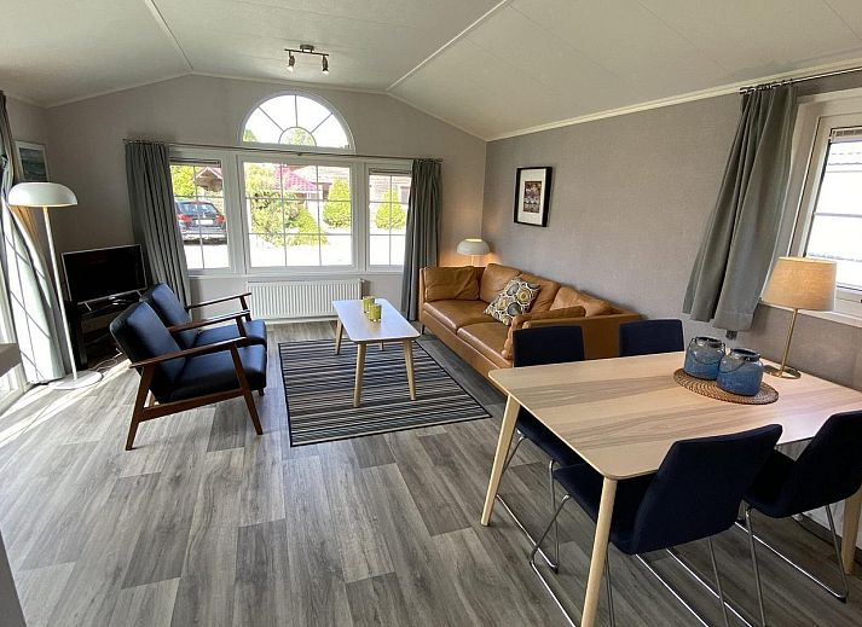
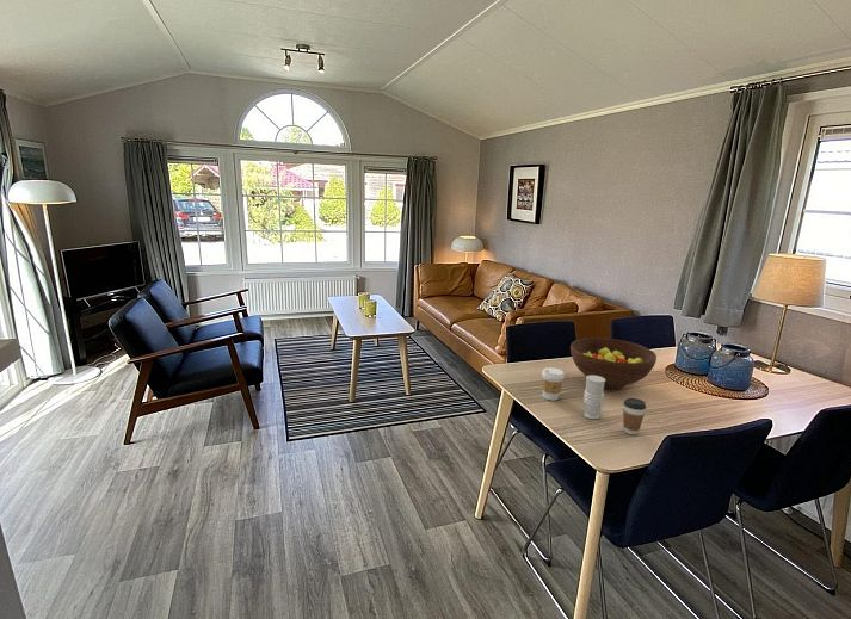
+ candle [581,376,605,420]
+ fruit bowl [569,336,658,390]
+ coffee cup [622,397,647,435]
+ coffee cup [541,366,566,402]
